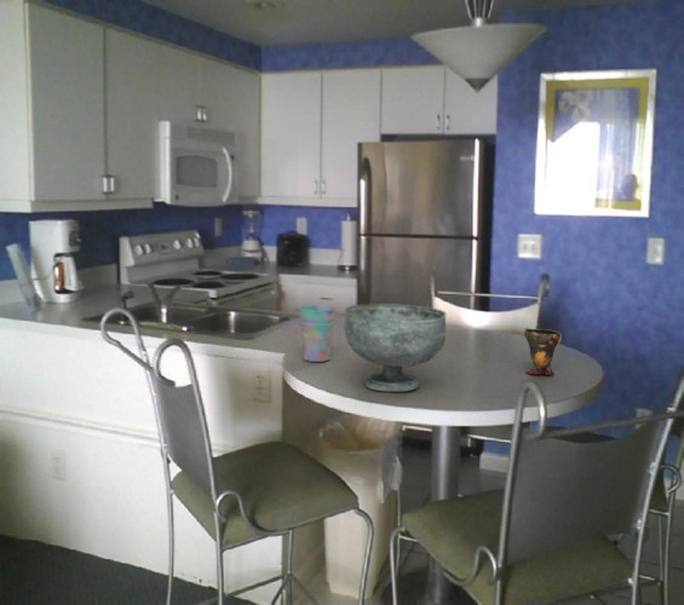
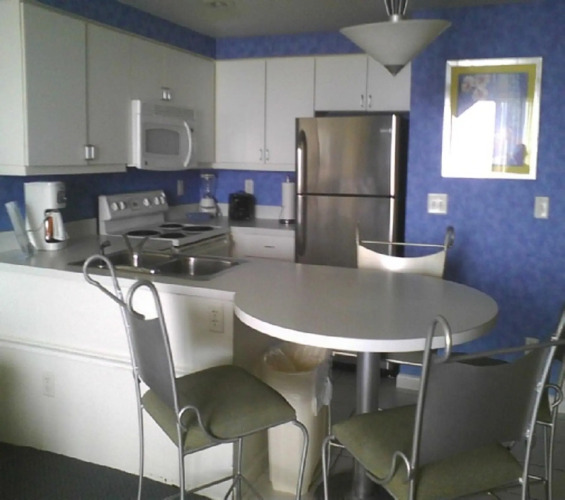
- decorative bowl [343,302,447,392]
- cup [523,327,563,376]
- cup [298,305,337,363]
